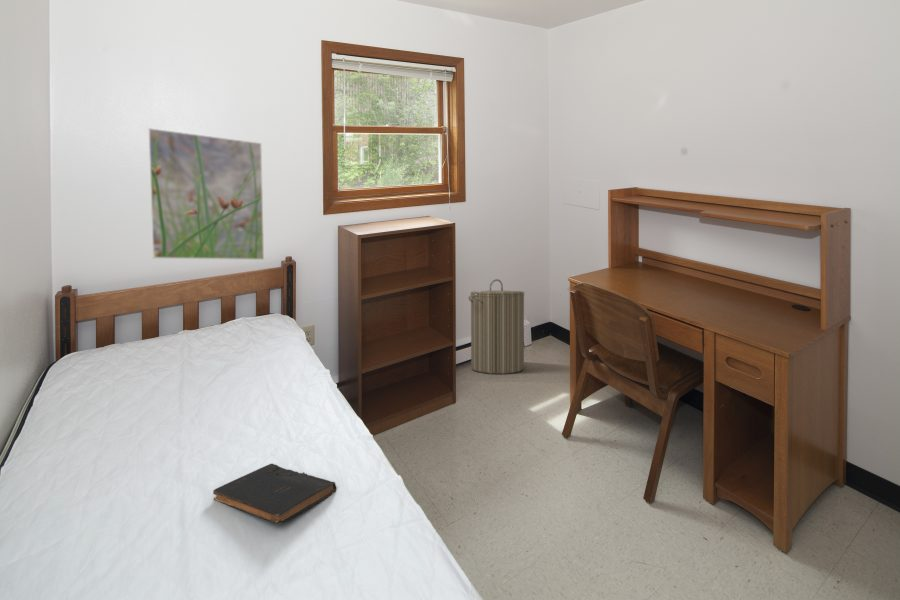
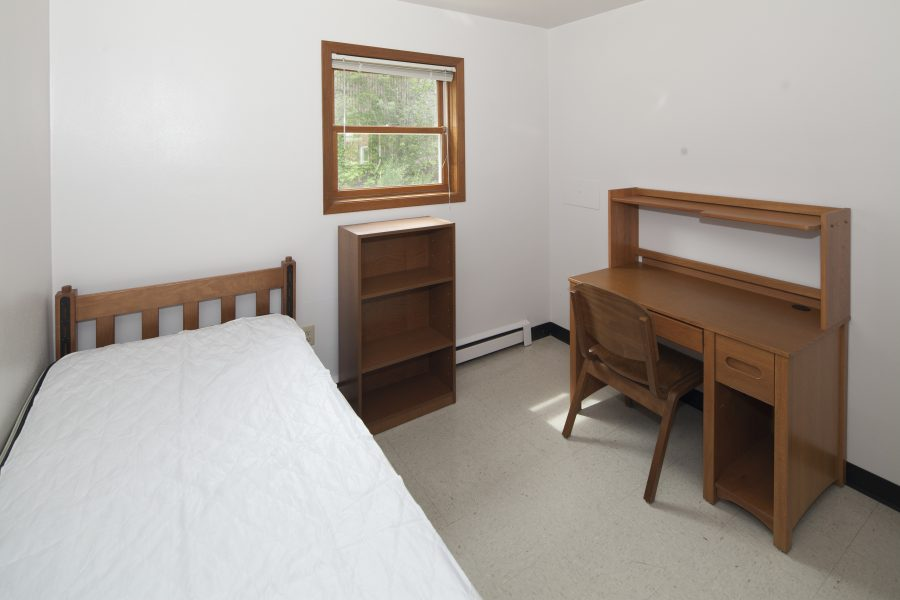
- book [212,463,337,525]
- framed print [147,127,265,261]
- laundry hamper [468,278,525,375]
